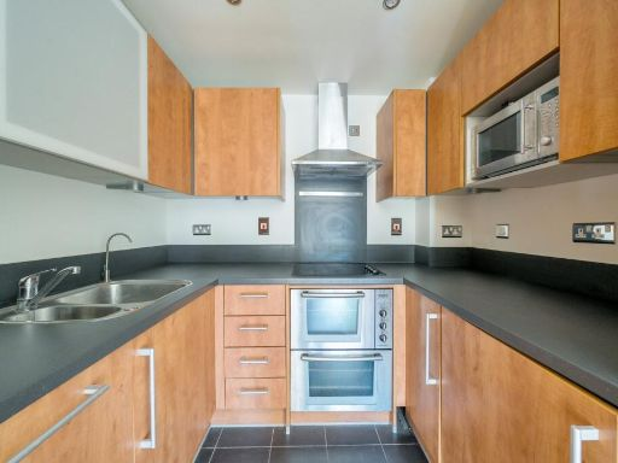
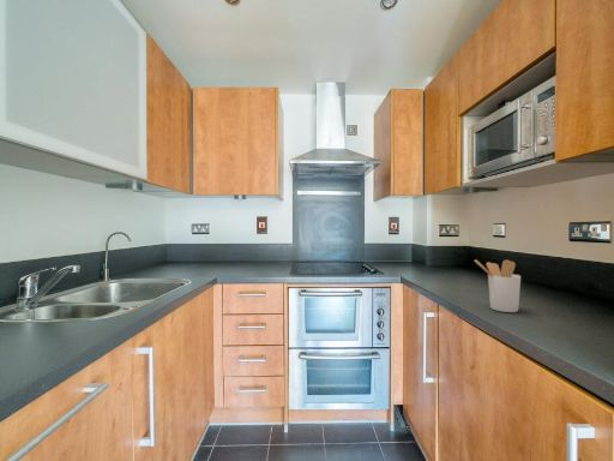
+ utensil holder [474,258,522,313]
